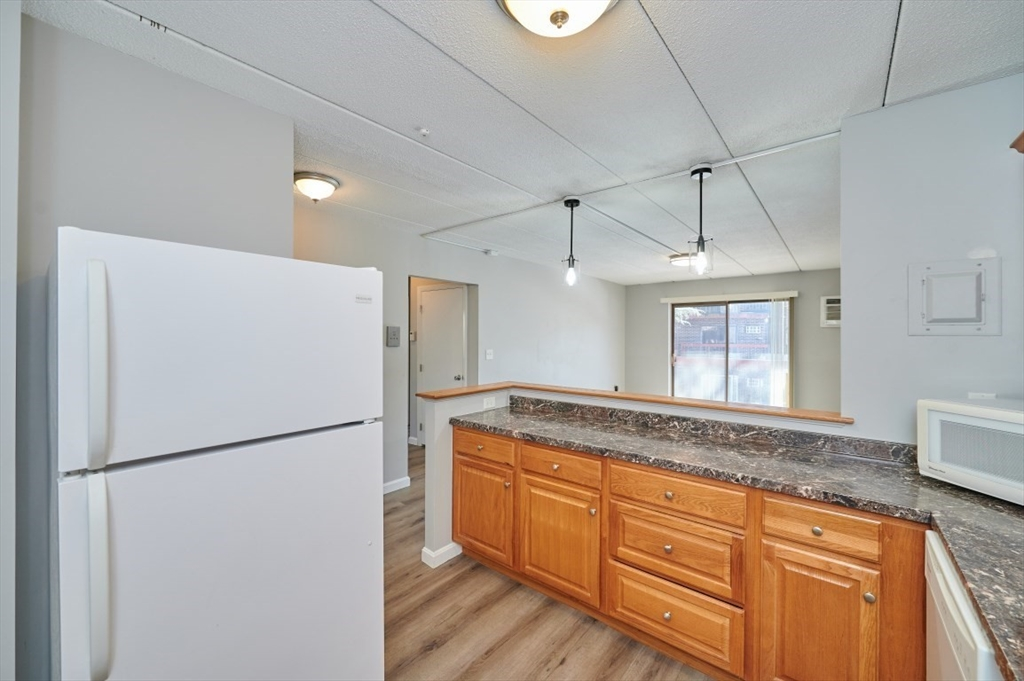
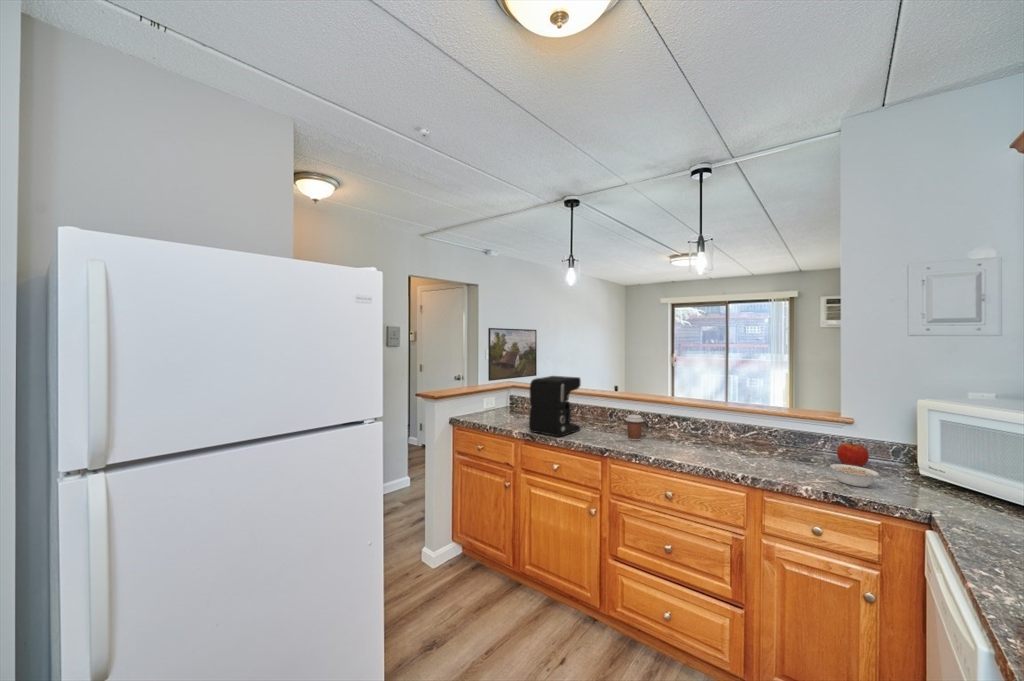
+ coffee cup [624,414,645,441]
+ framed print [487,327,538,382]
+ legume [829,463,880,488]
+ apple [836,441,870,467]
+ coffee maker [528,375,582,437]
